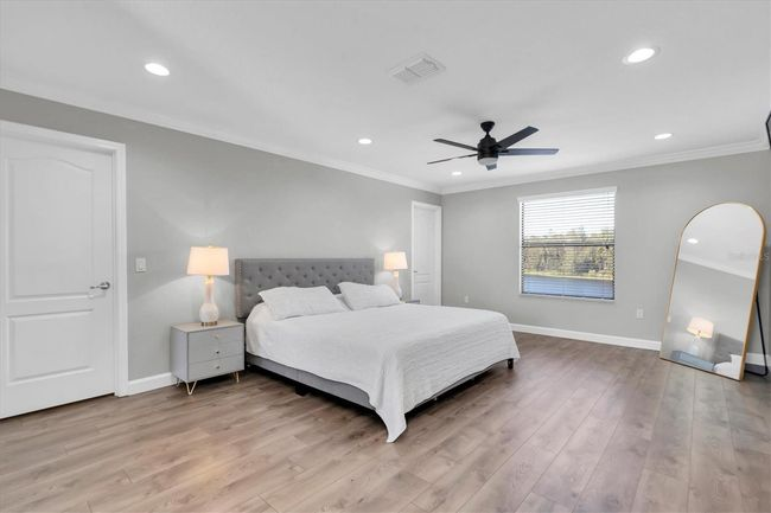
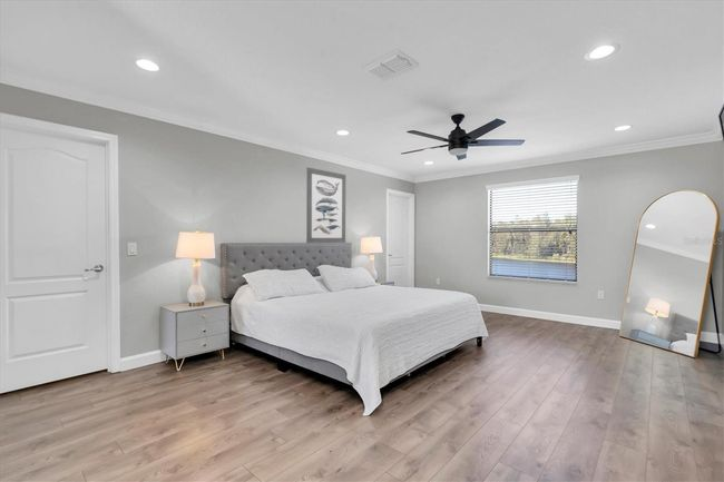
+ wall art [305,166,346,244]
